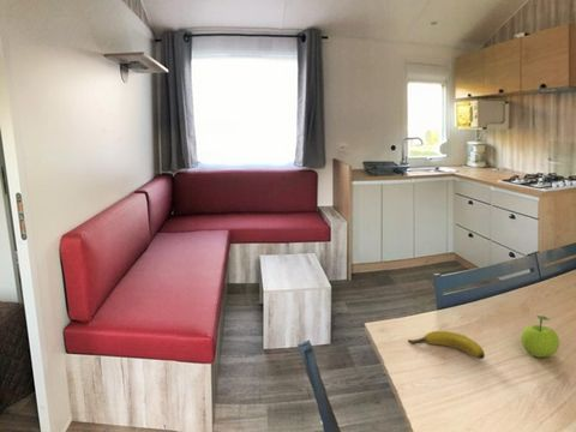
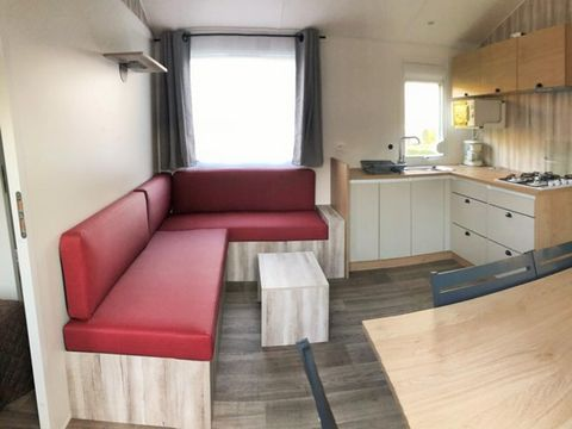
- banana [407,330,486,360]
- fruit [520,314,560,359]
